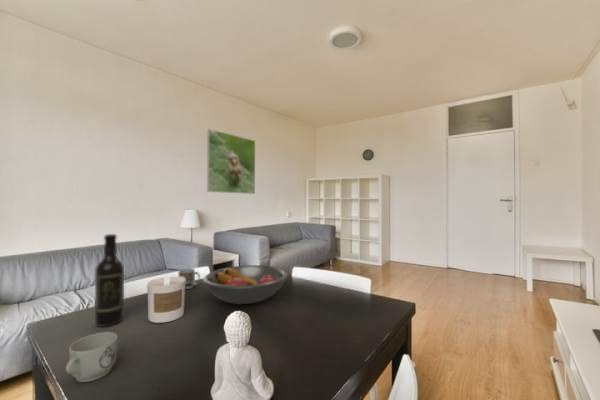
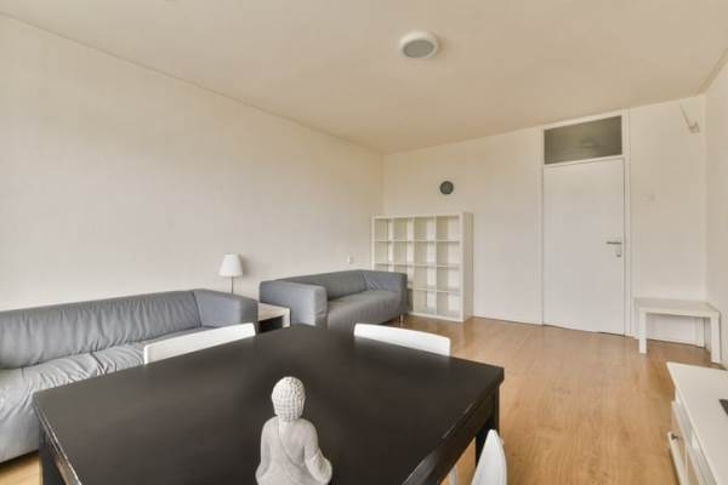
- mug [65,331,118,383]
- cup [177,267,201,290]
- wine bottle [94,233,125,328]
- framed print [206,128,256,195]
- fruit bowl [202,264,288,305]
- candle [146,273,186,324]
